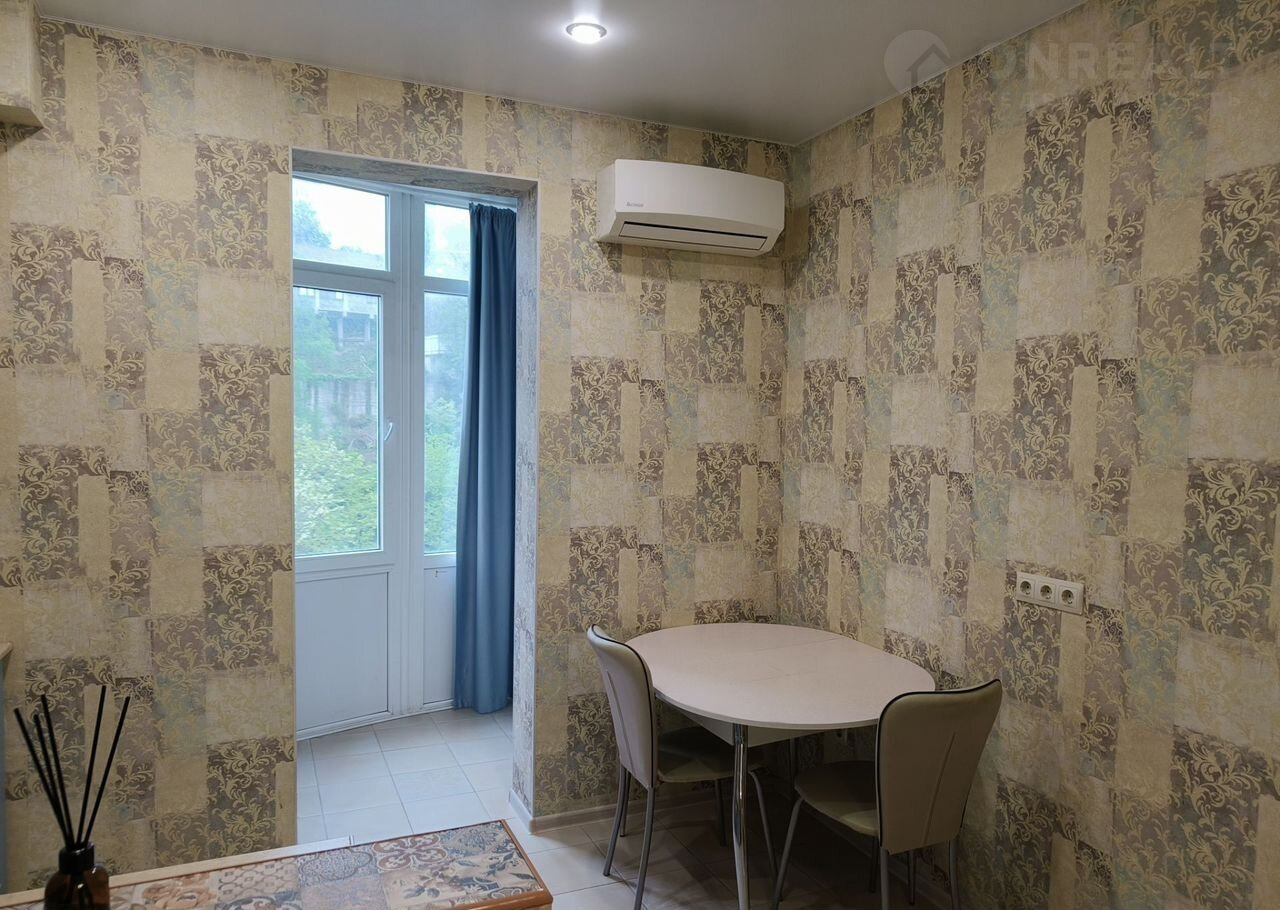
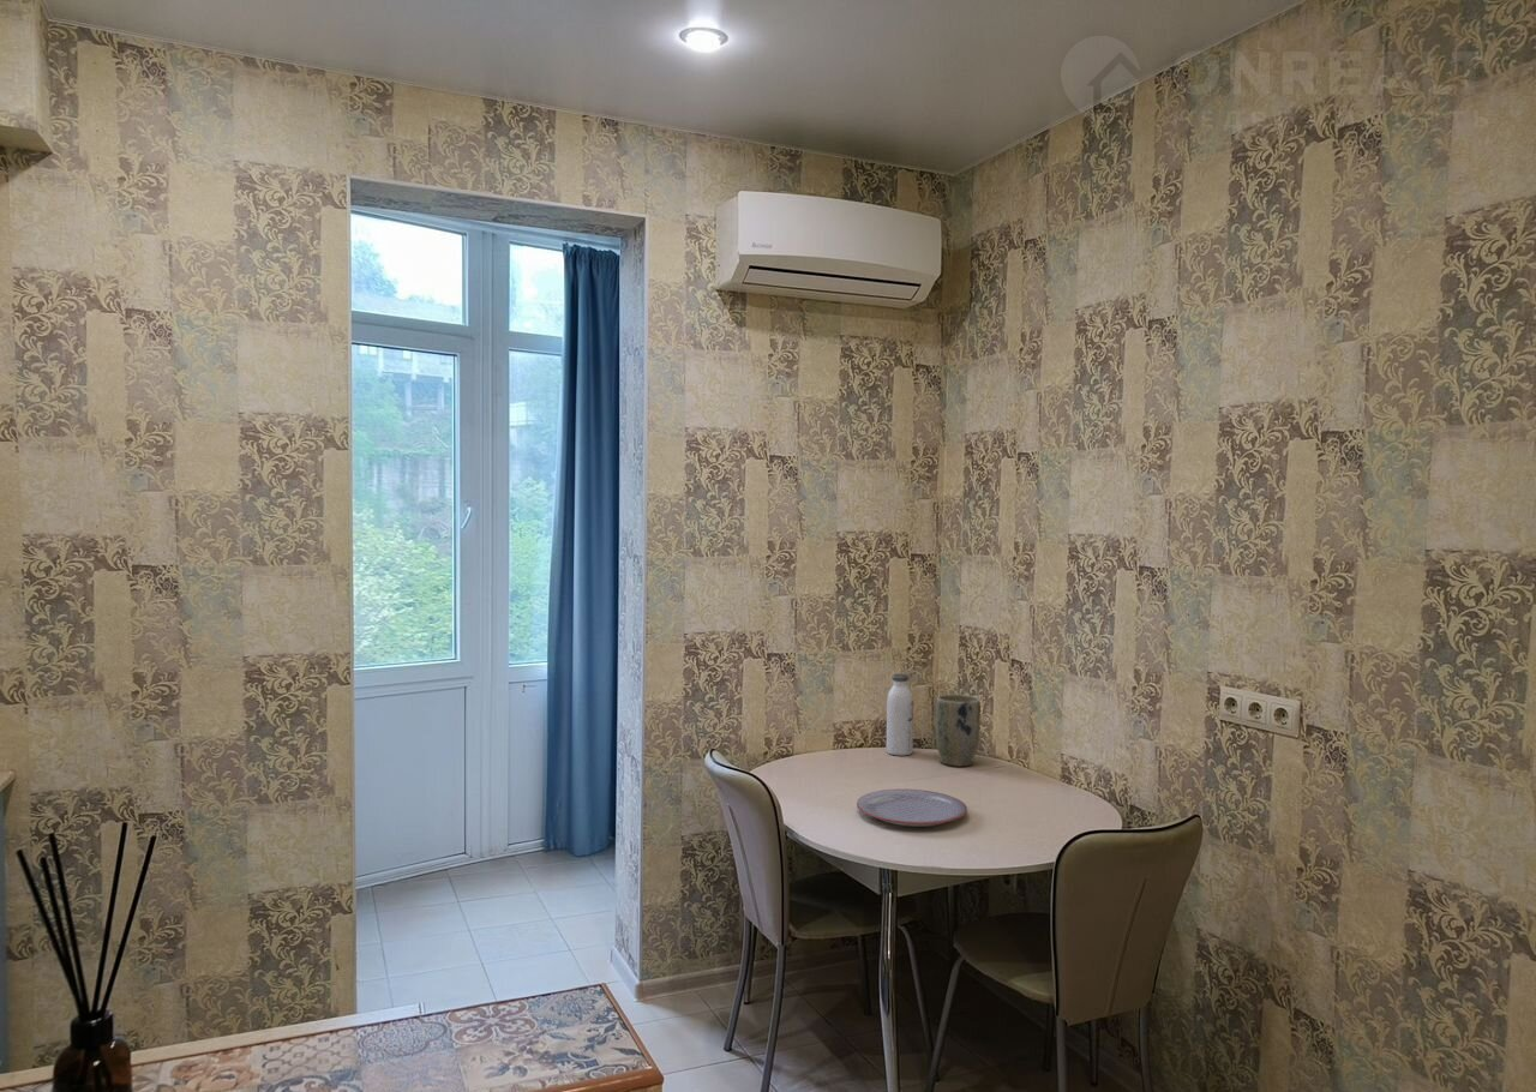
+ water bottle [886,673,914,757]
+ plate [856,788,968,828]
+ plant pot [934,694,982,768]
